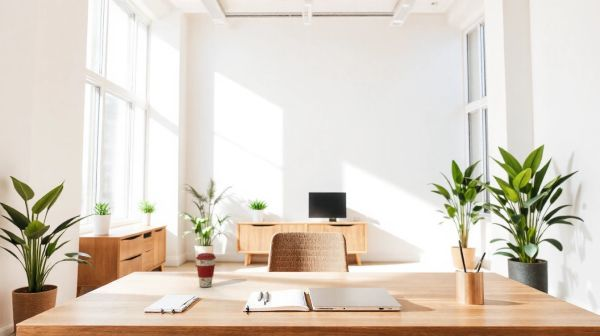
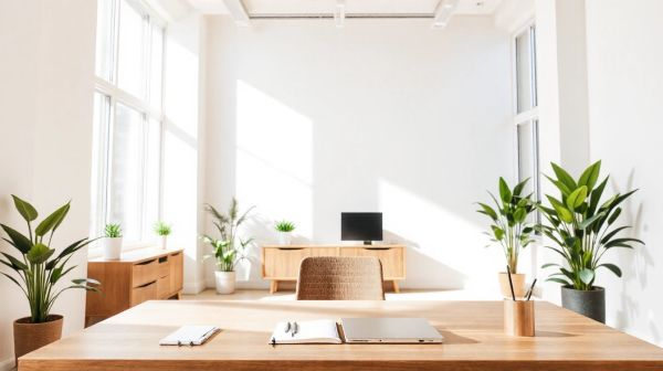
- coffee cup [195,252,217,288]
